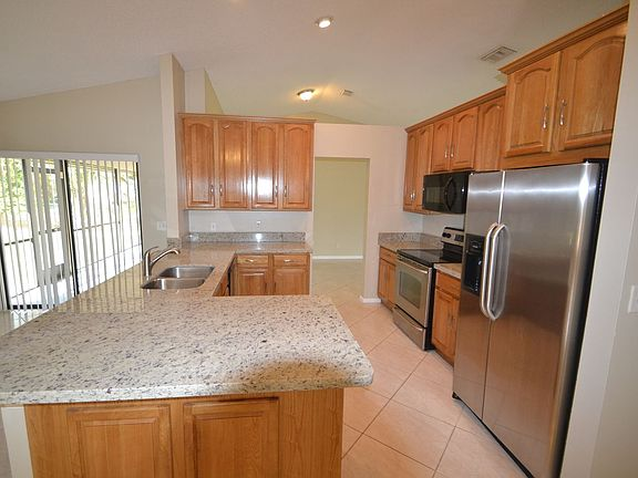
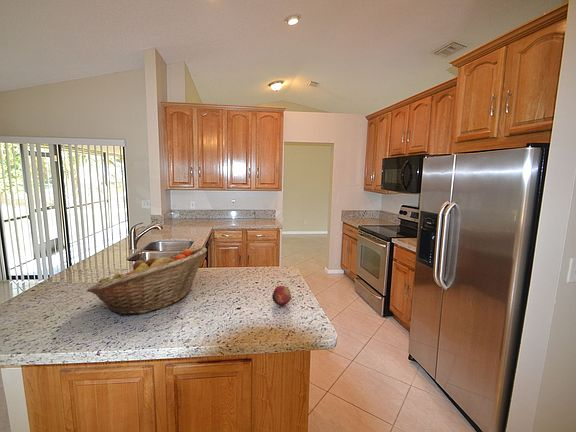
+ fruit basket [86,246,208,317]
+ fruit [271,285,292,306]
